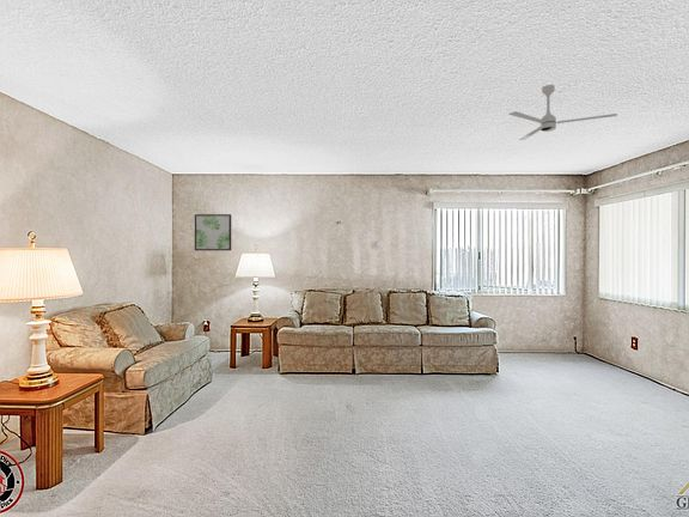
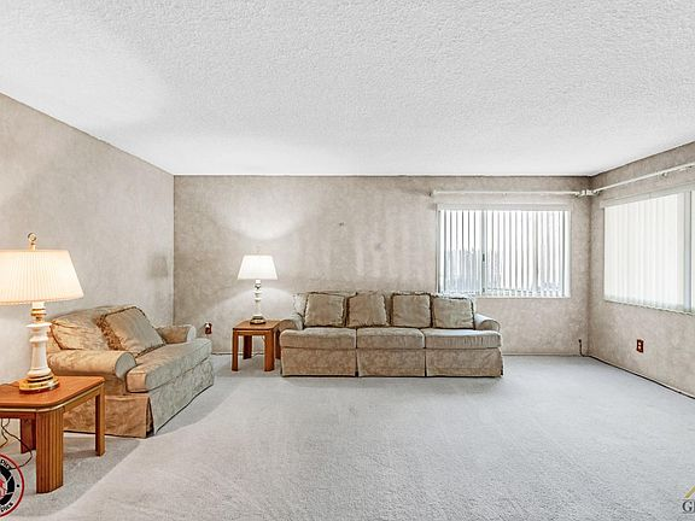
- wall art [194,213,232,251]
- ceiling fan [507,84,618,141]
